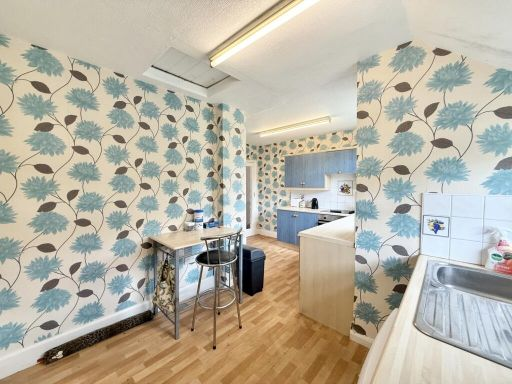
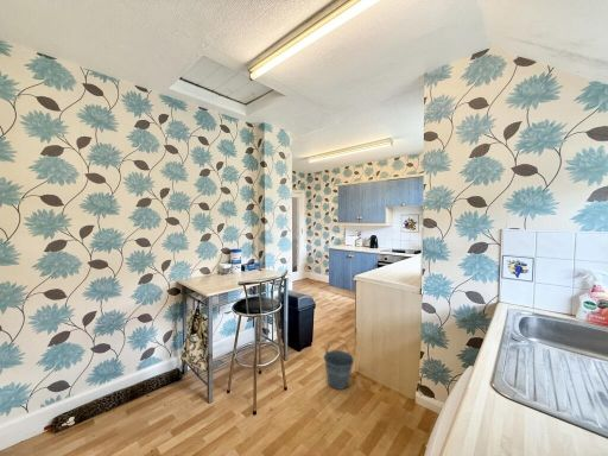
+ bucket [323,340,355,391]
